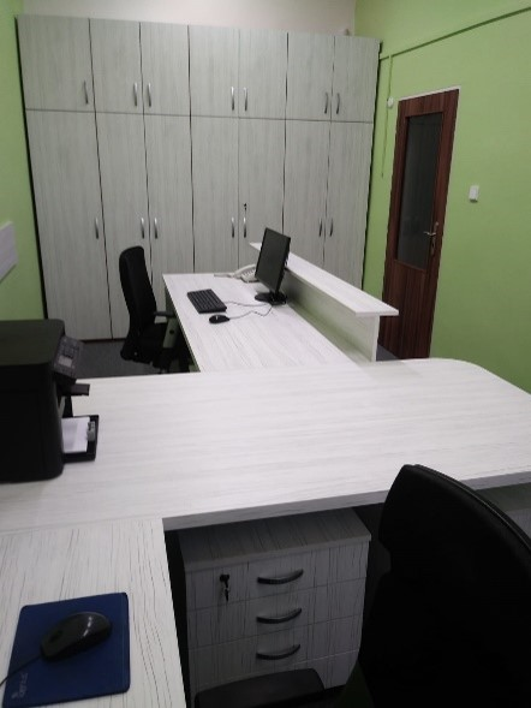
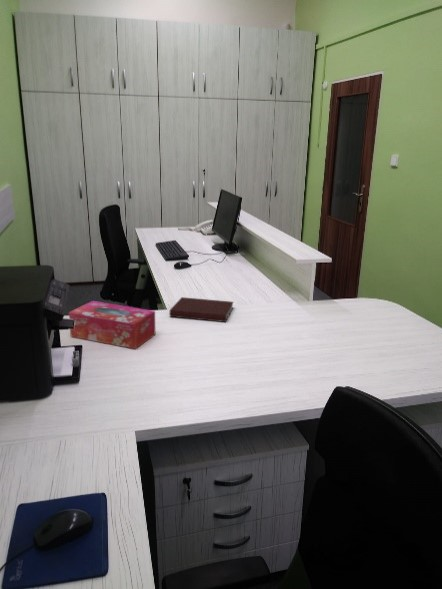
+ tissue box [68,300,156,350]
+ notebook [169,296,234,323]
